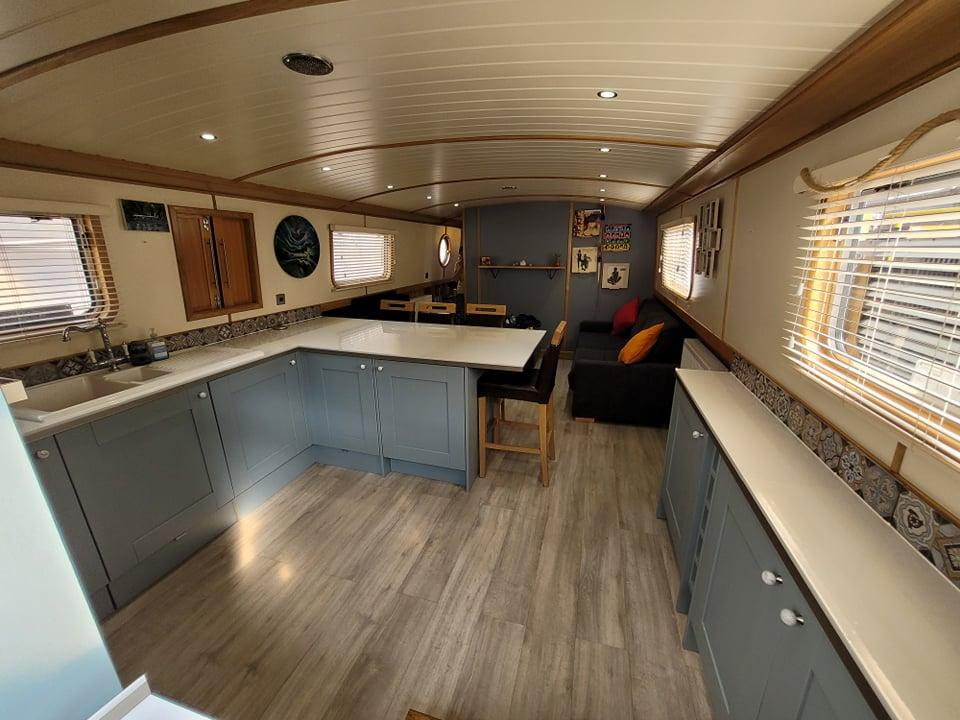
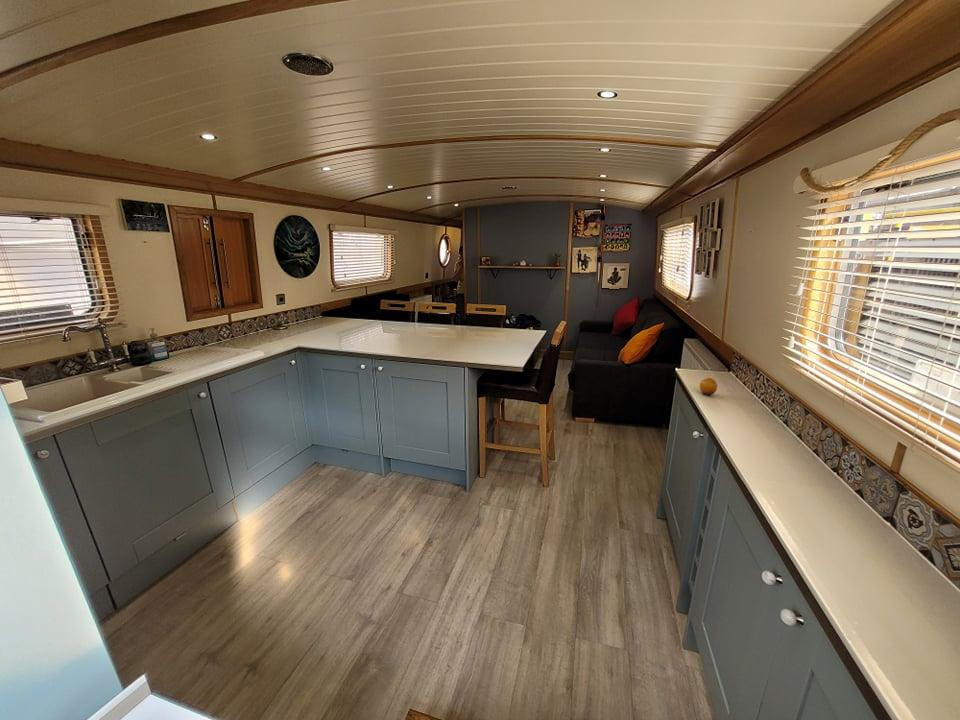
+ fruit [699,377,718,396]
